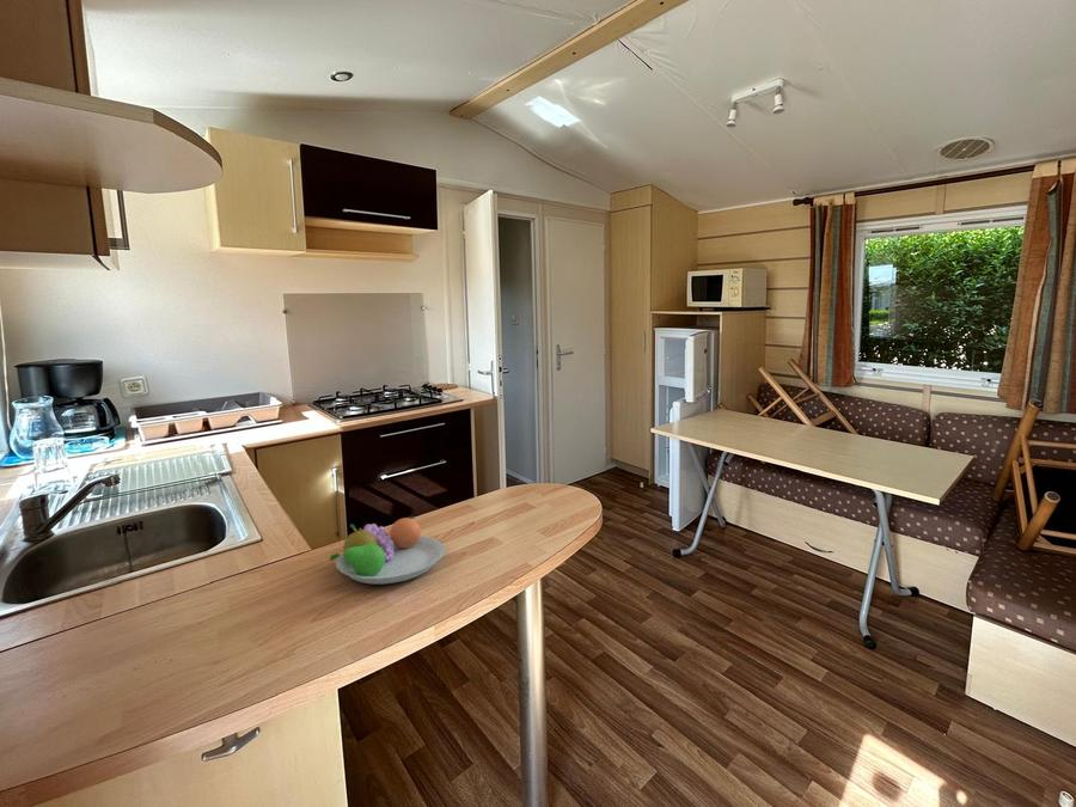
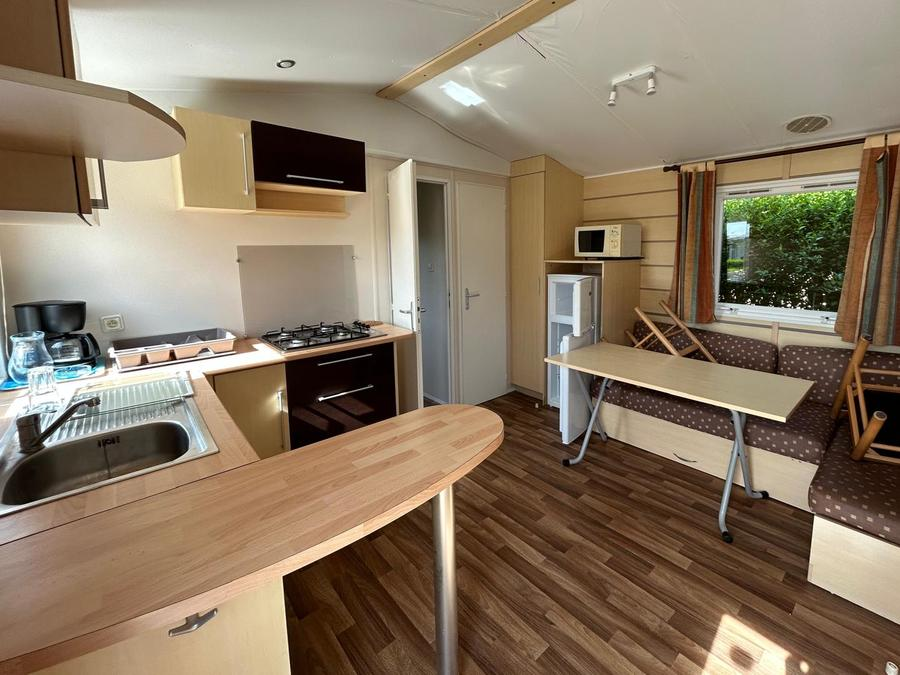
- fruit bowl [329,515,446,585]
